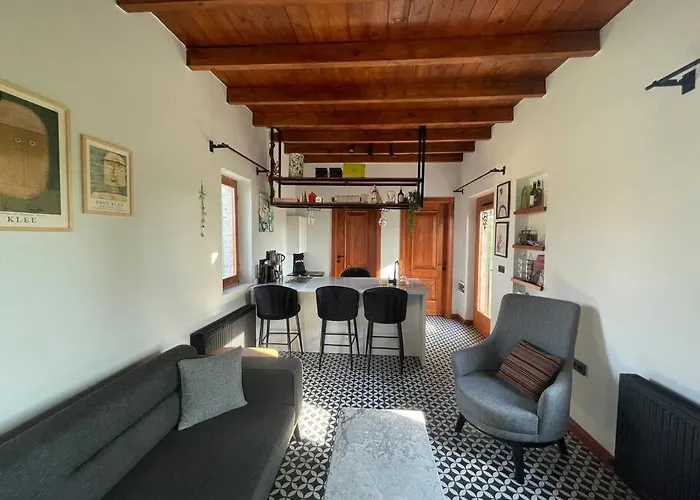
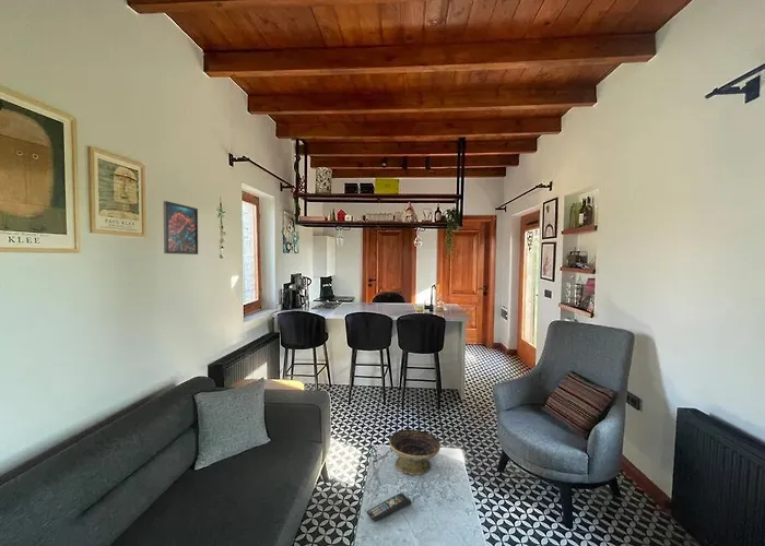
+ decorative bowl [388,428,442,476]
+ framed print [162,200,199,256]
+ remote control [365,492,413,523]
